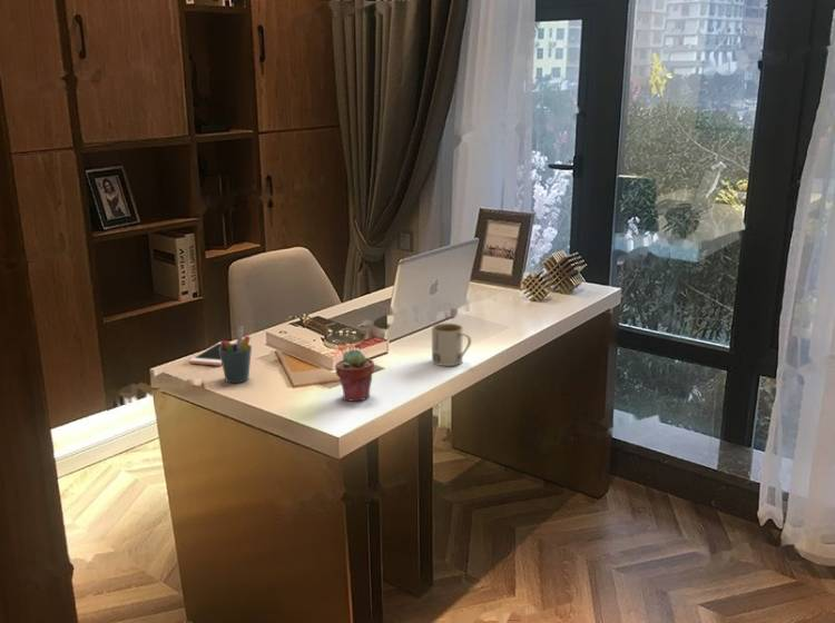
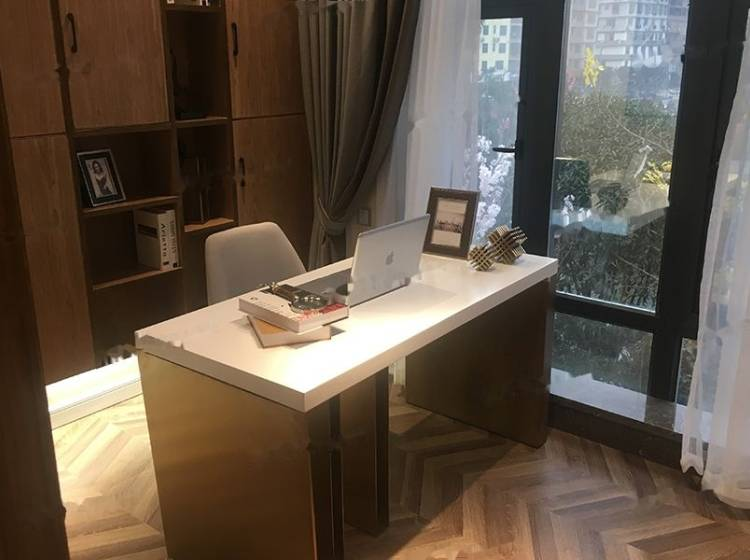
- mug [431,323,472,367]
- pen holder [218,325,253,384]
- cell phone [188,340,252,367]
- potted succulent [334,348,375,402]
